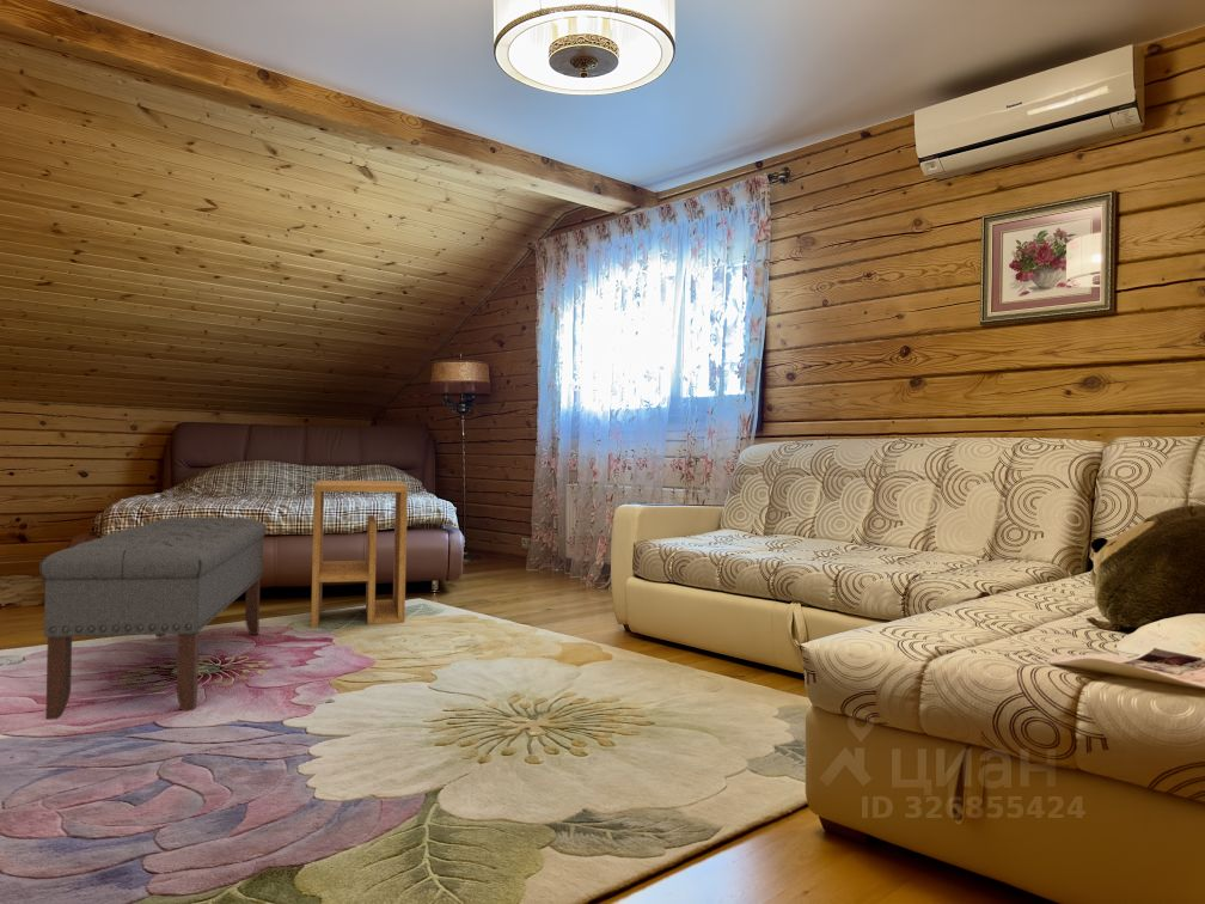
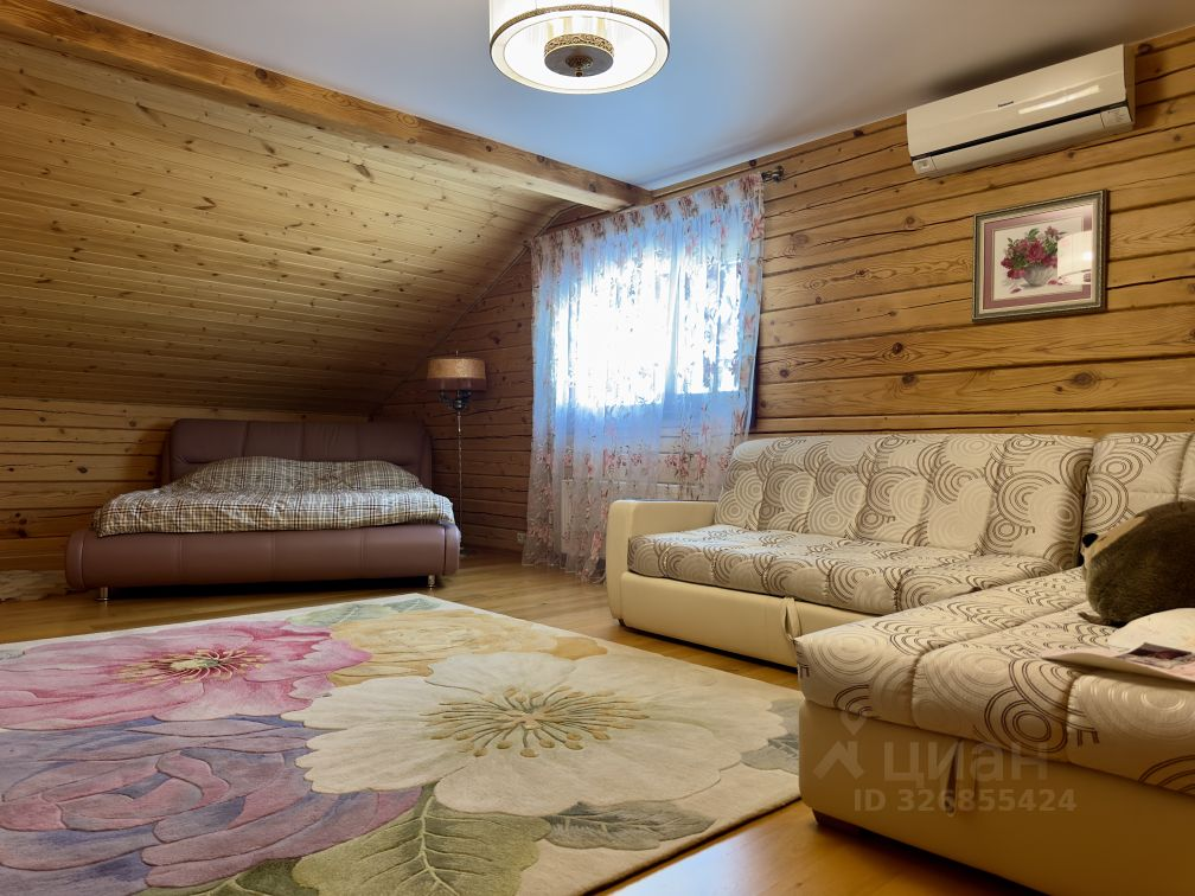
- side table [310,480,409,629]
- bench [38,517,268,721]
